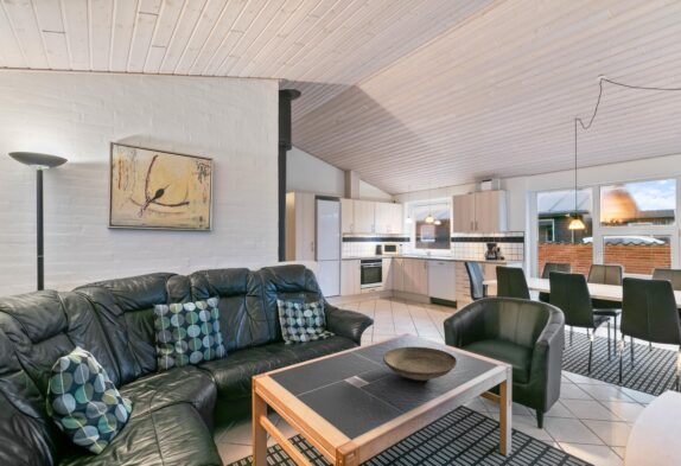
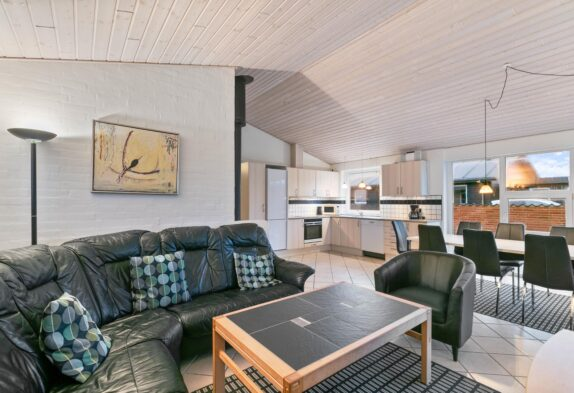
- decorative bowl [382,345,458,382]
